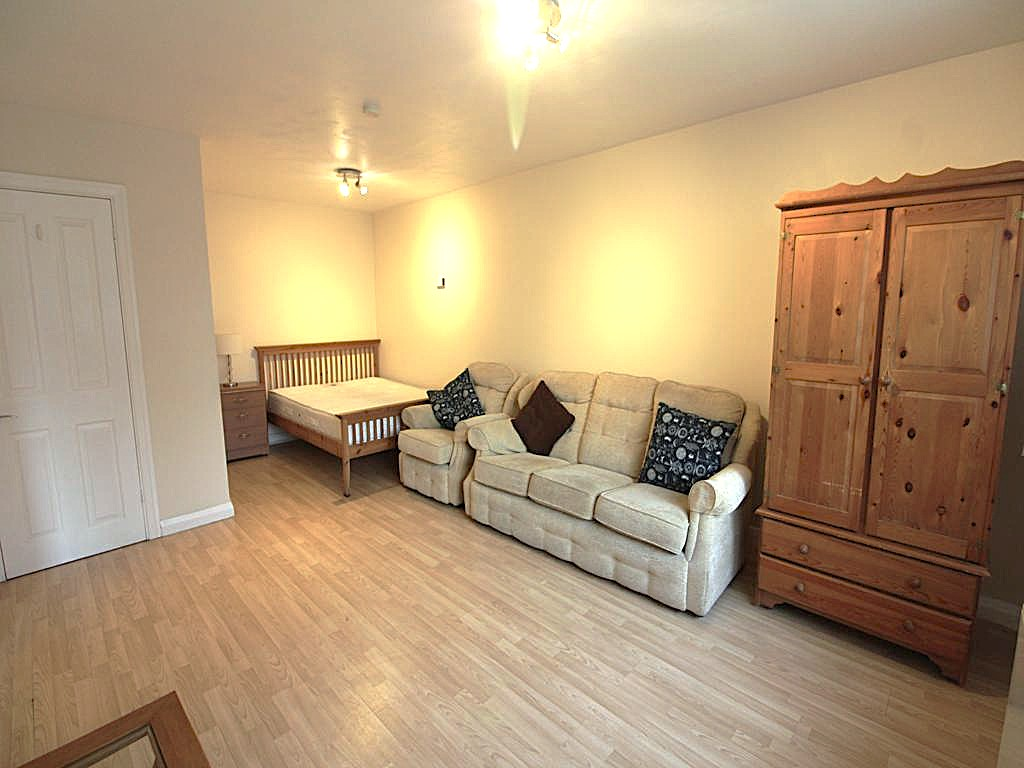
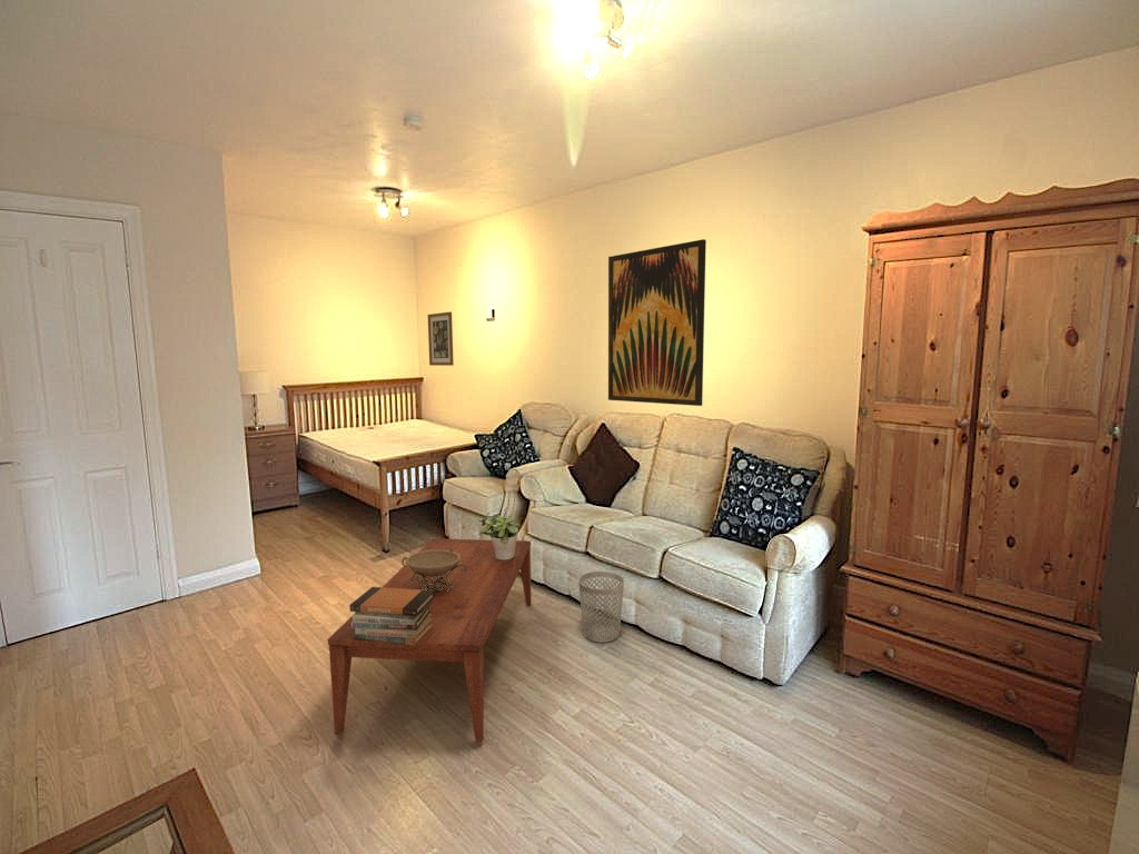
+ decorative bowl [400,550,467,592]
+ wall art [607,238,707,407]
+ wastebasket [577,570,625,644]
+ coffee table [327,537,533,744]
+ wall art [427,310,455,367]
+ book stack [348,586,435,645]
+ potted plant [476,512,522,559]
